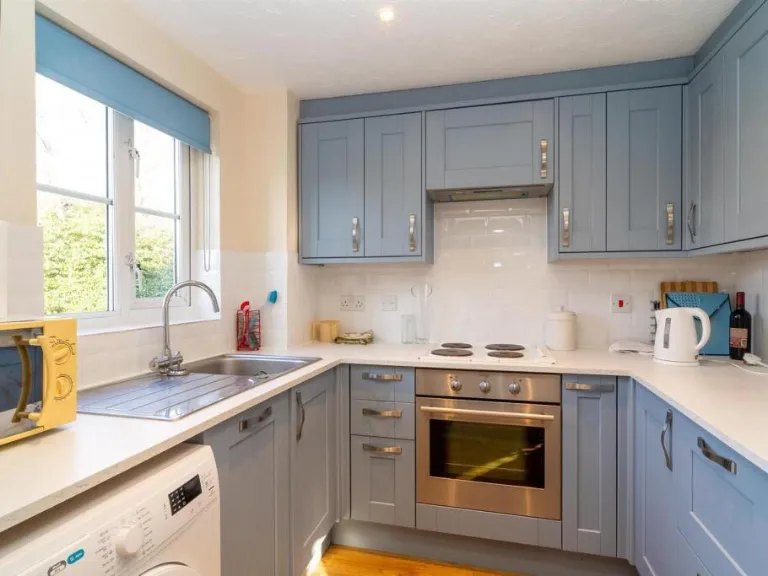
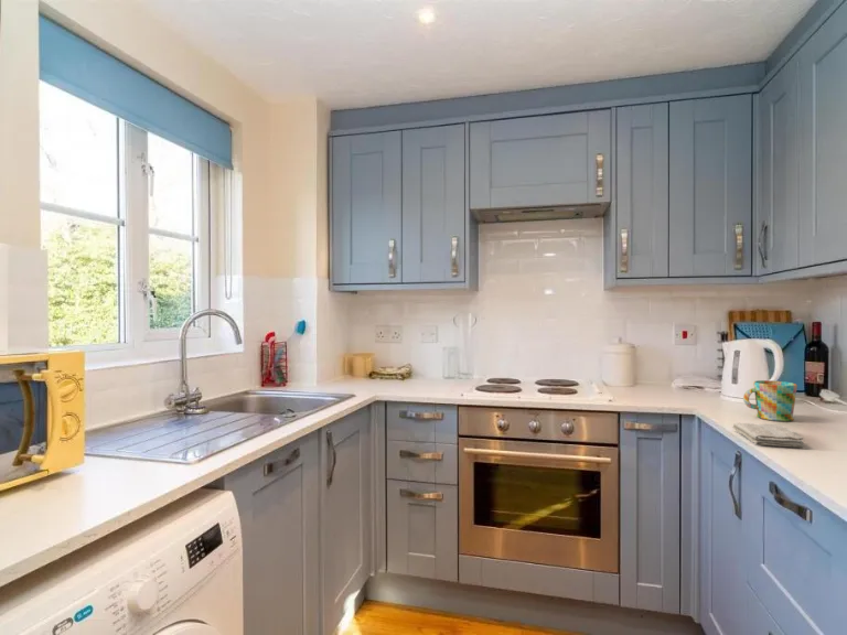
+ mug [742,379,798,422]
+ washcloth [731,422,806,449]
